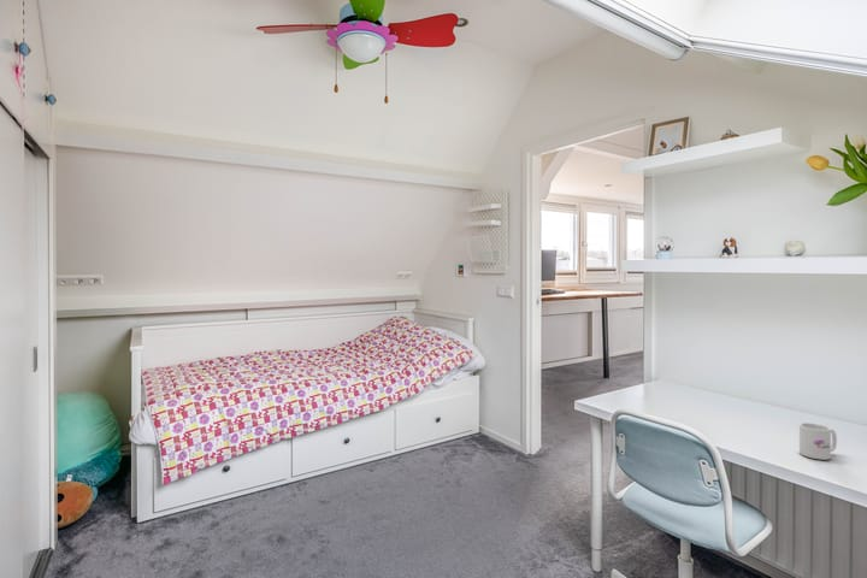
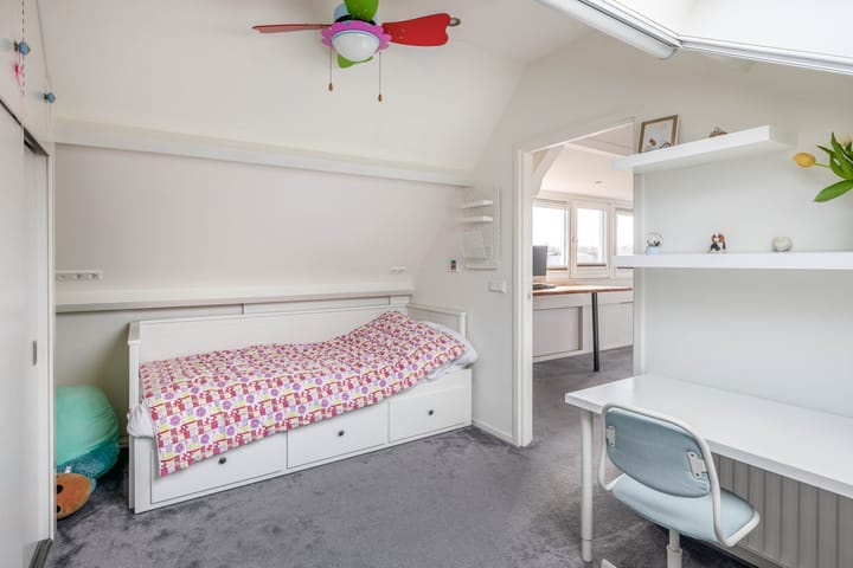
- mug [798,421,838,461]
